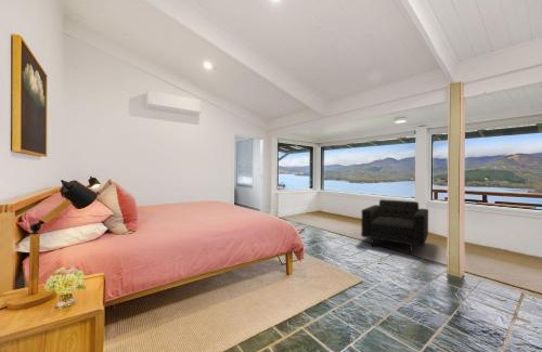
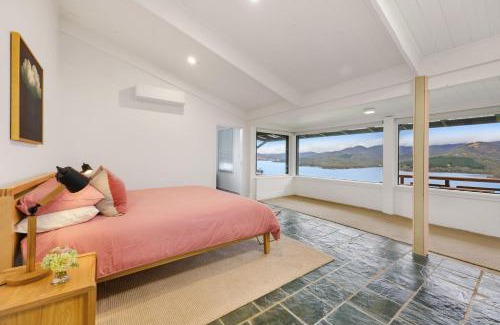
- armchair [360,198,429,255]
